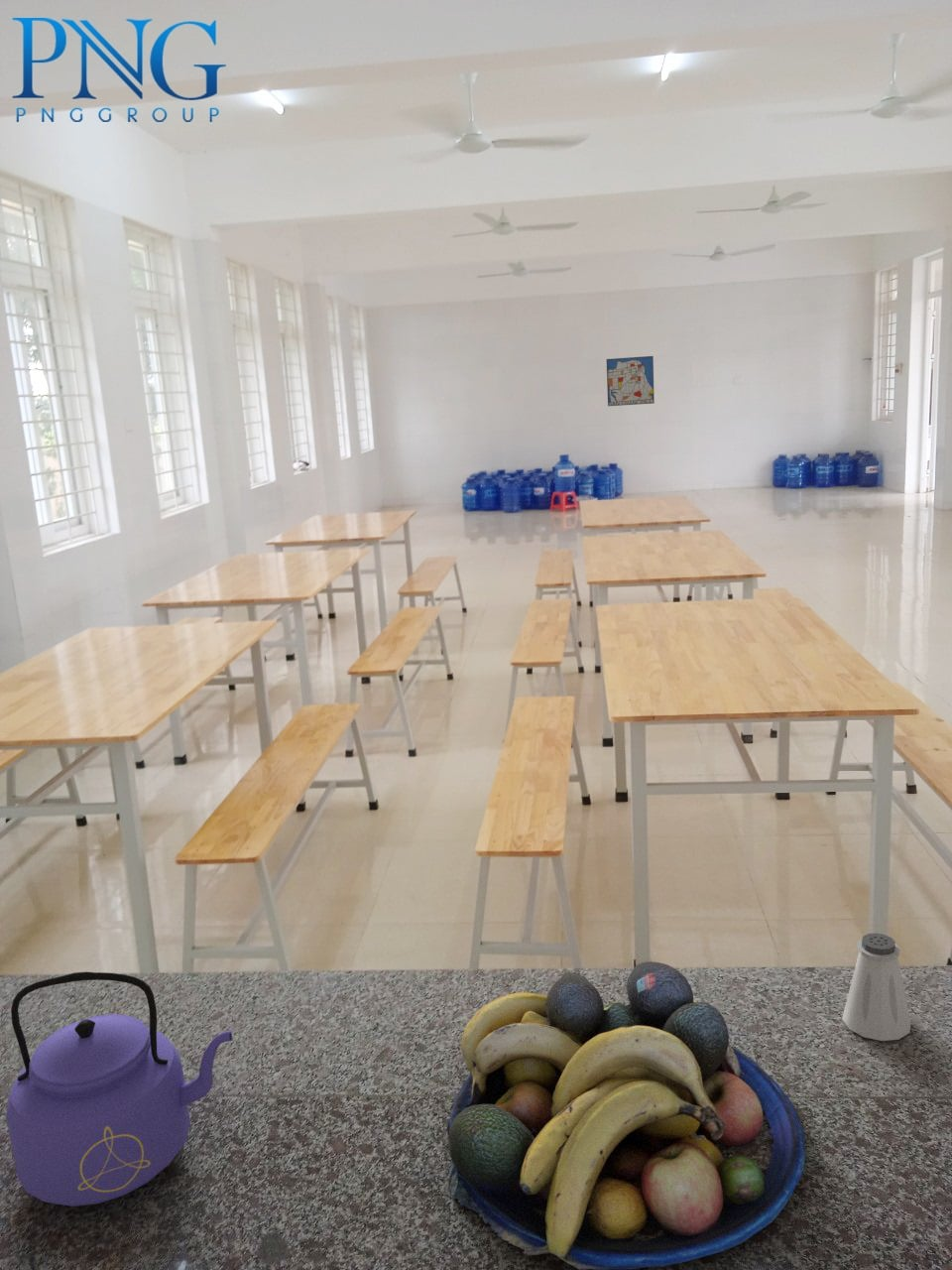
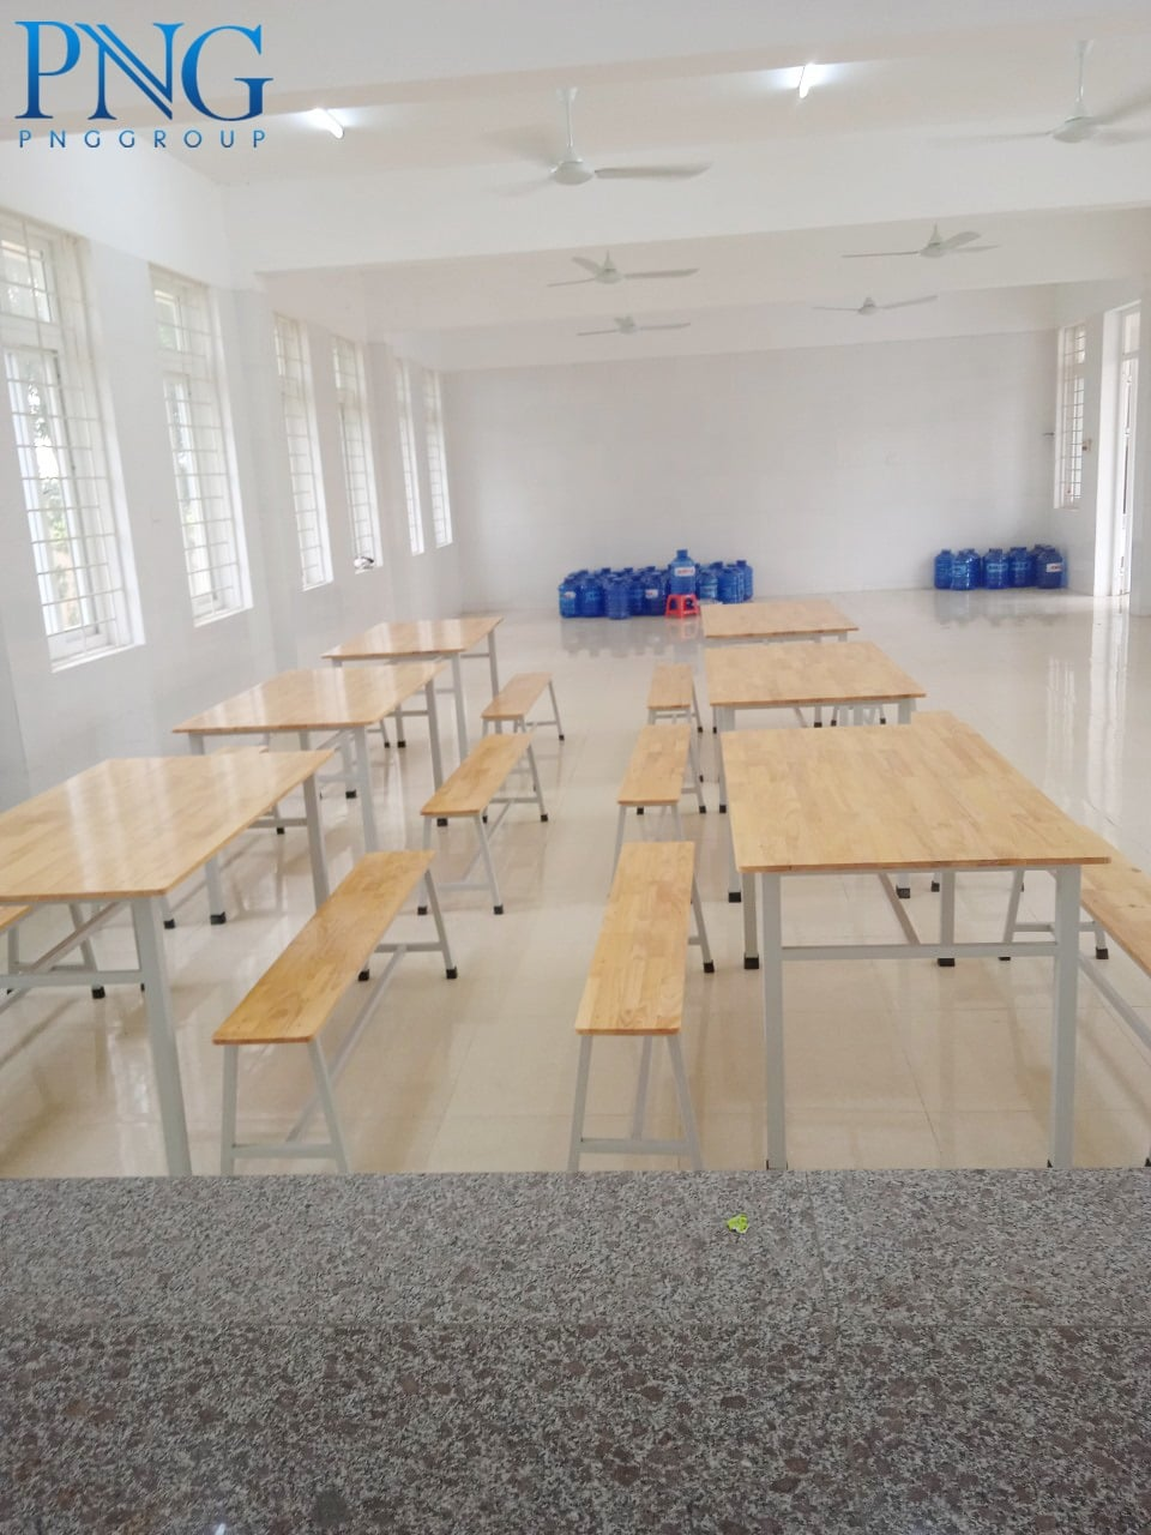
- fruit bowl [446,960,806,1270]
- saltshaker [841,933,912,1042]
- wall art [606,355,655,407]
- kettle [5,971,234,1207]
